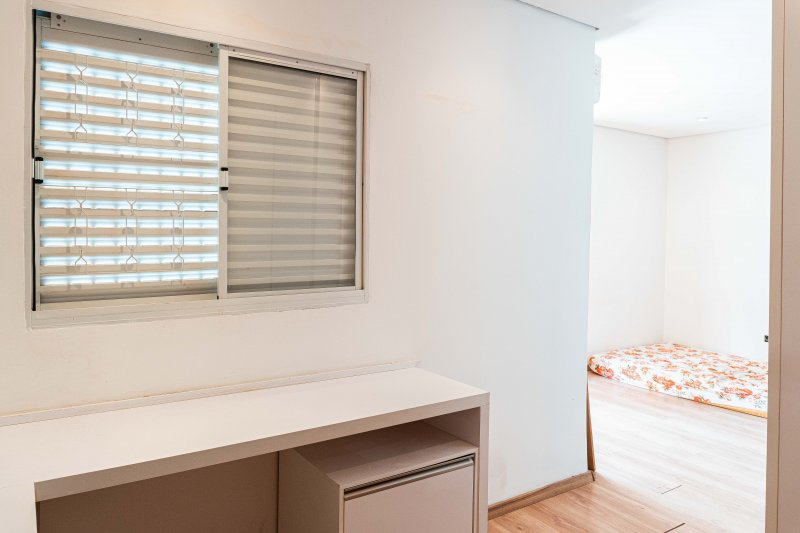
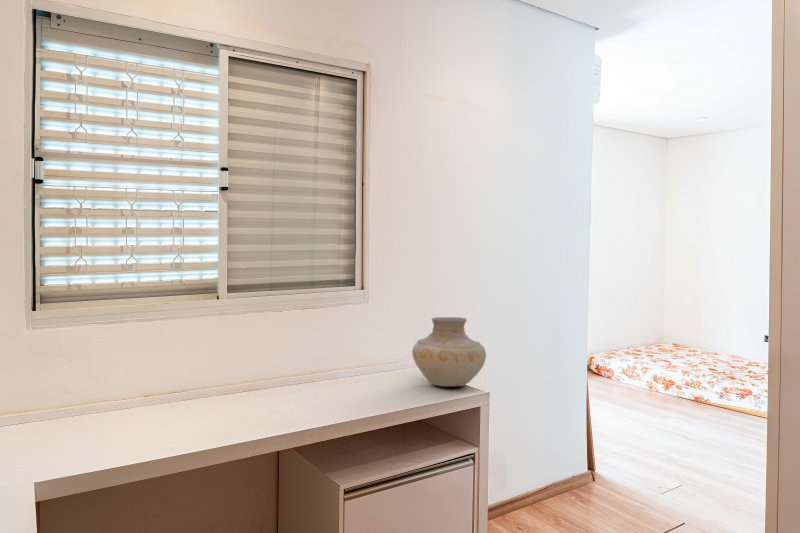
+ vase [411,316,487,387]
